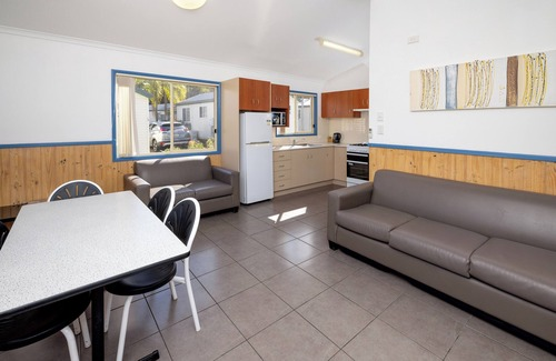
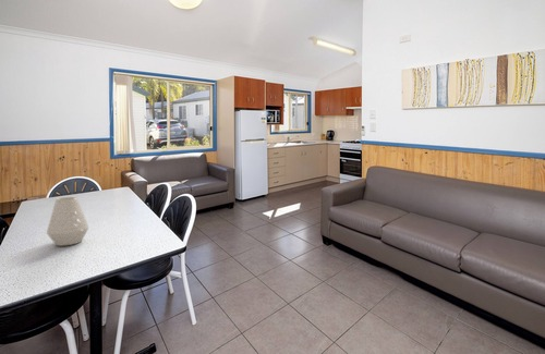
+ vase [46,196,89,247]
